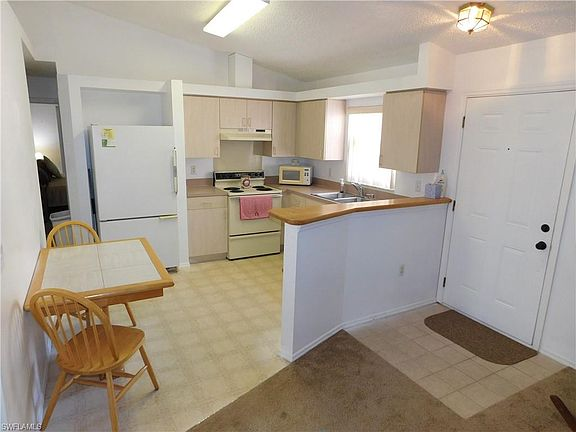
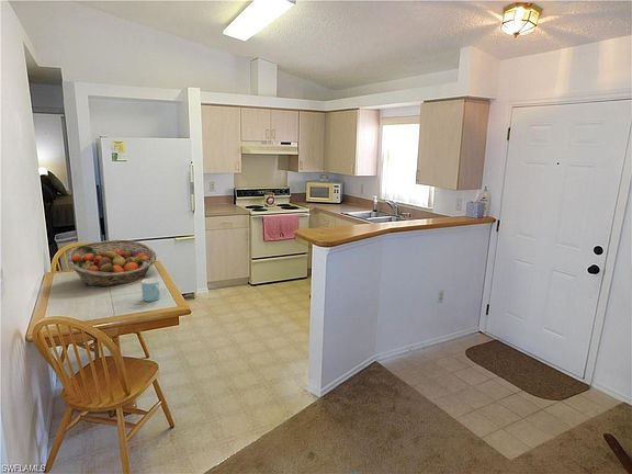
+ fruit basket [66,239,157,287]
+ mug [140,278,161,303]
